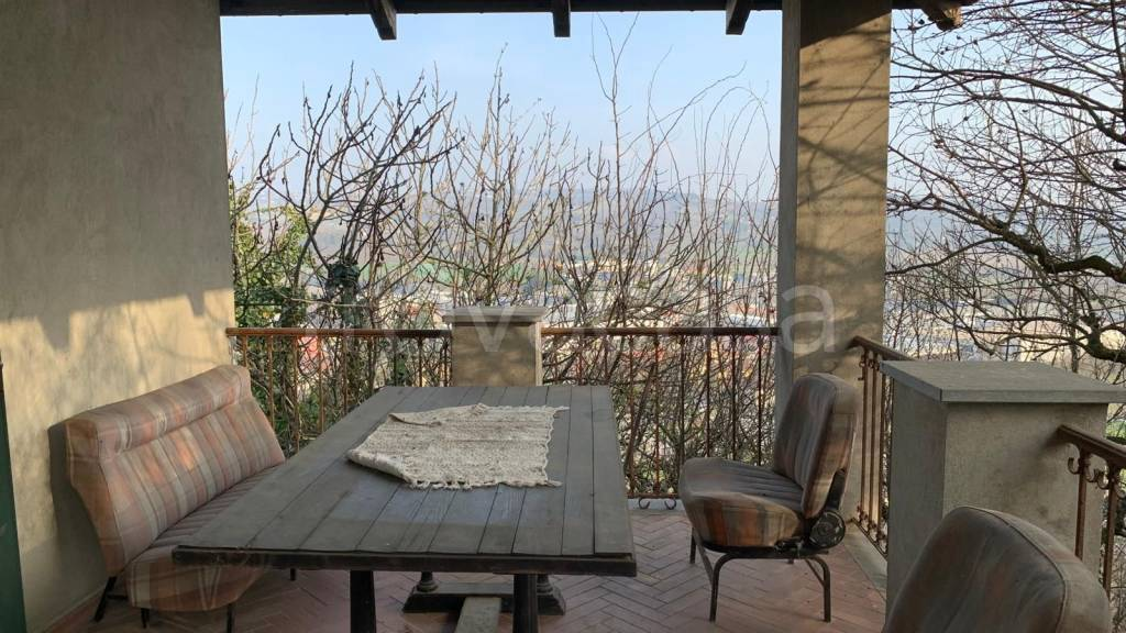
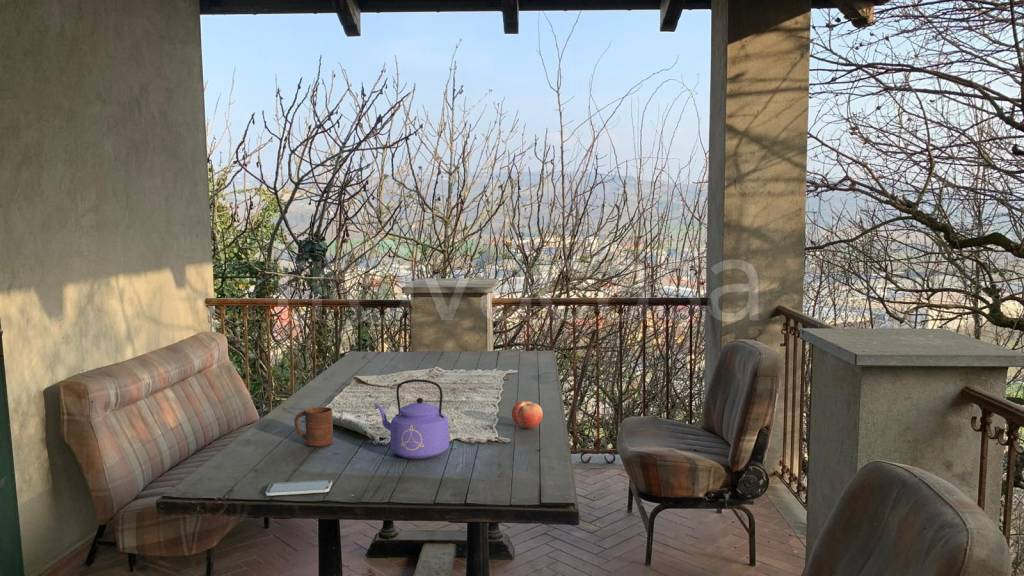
+ cup [293,406,334,447]
+ smartphone [264,479,333,497]
+ kettle [373,378,450,460]
+ fruit [511,400,544,429]
